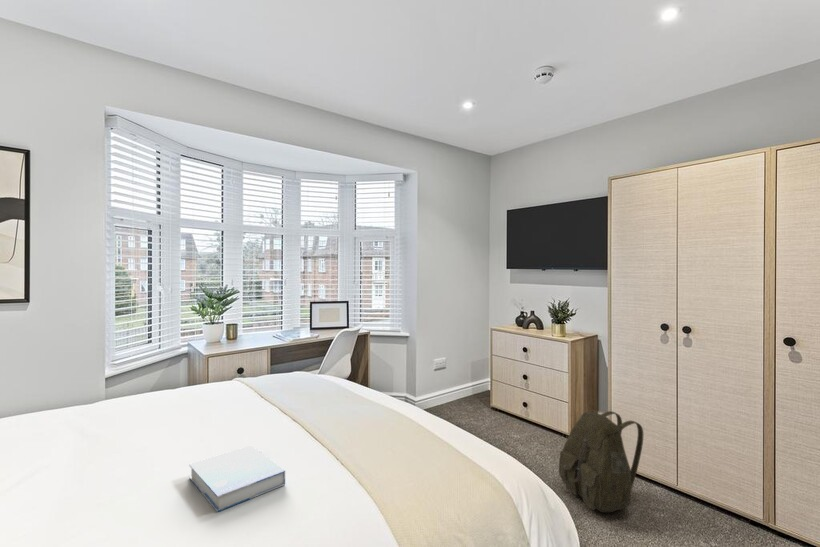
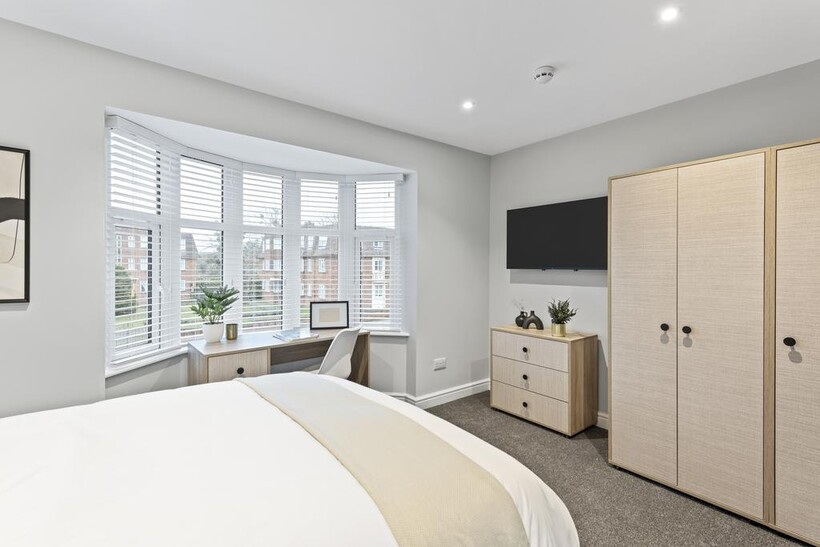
- backpack [558,410,644,513]
- book [188,444,286,513]
